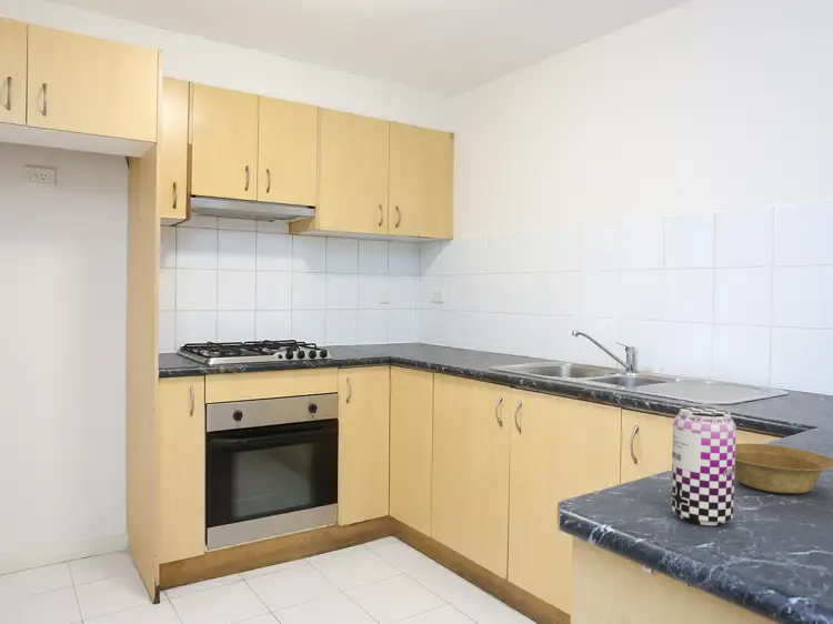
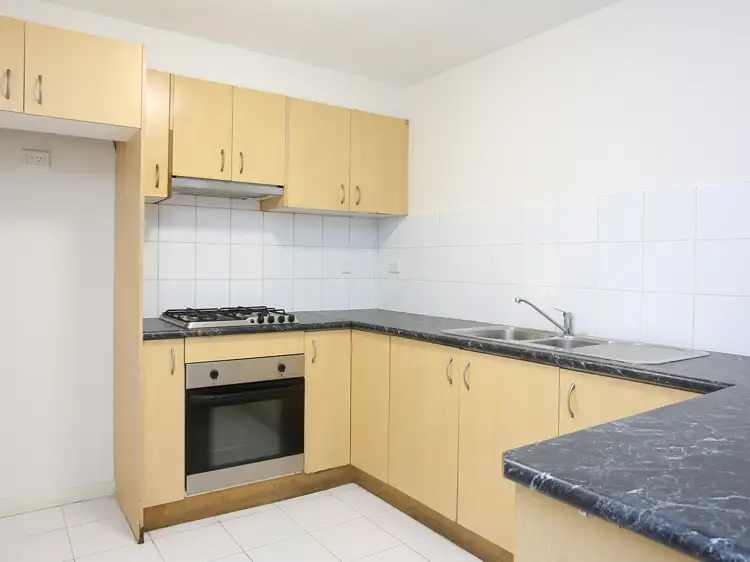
- bowl [734,442,833,494]
- beer can [670,405,737,526]
